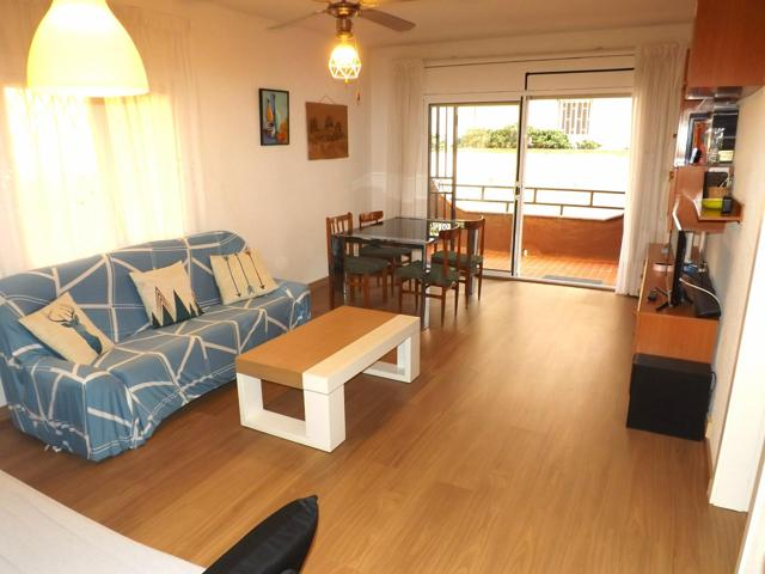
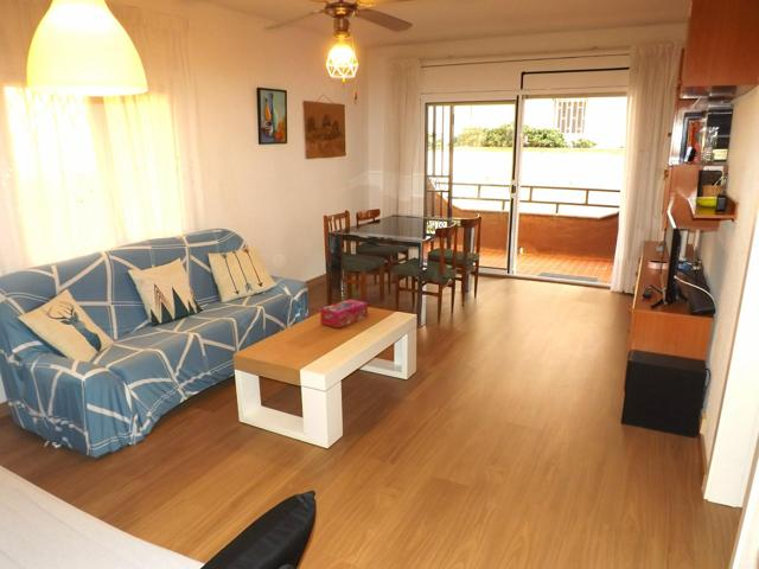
+ tissue box [319,298,369,330]
